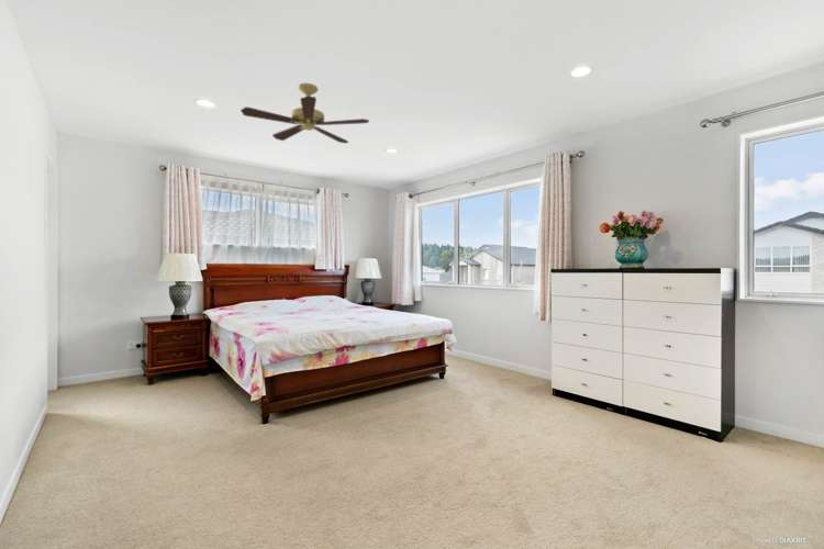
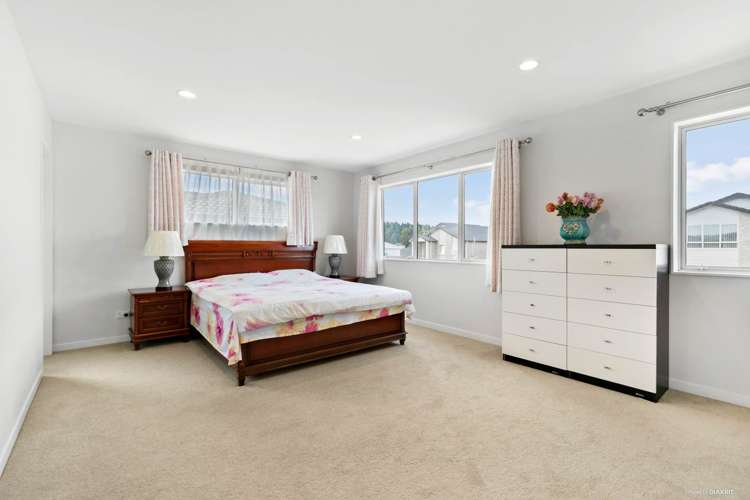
- ceiling fan [240,82,370,145]
